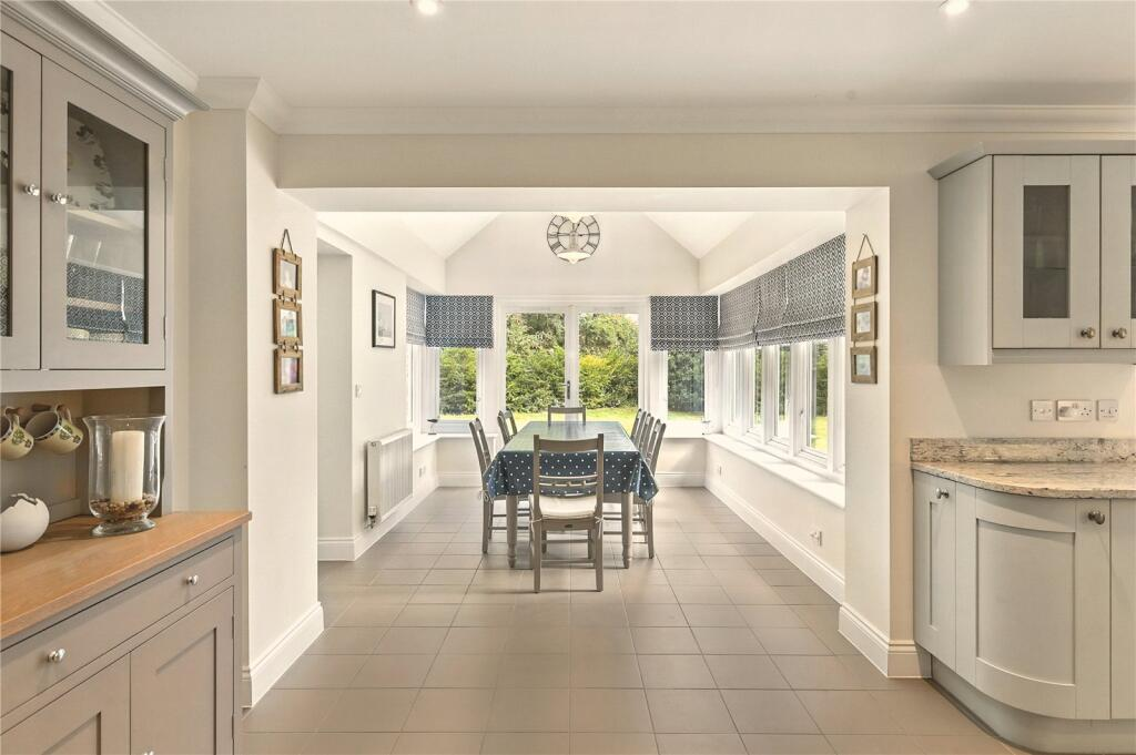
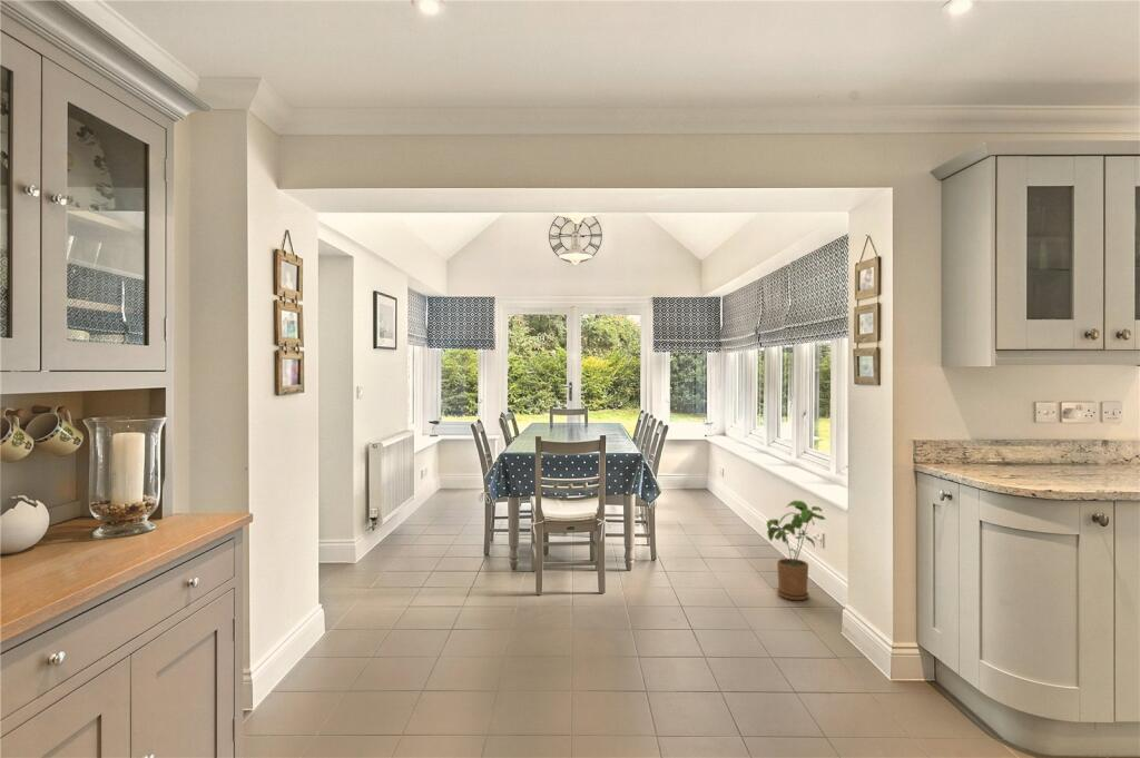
+ house plant [766,500,827,601]
